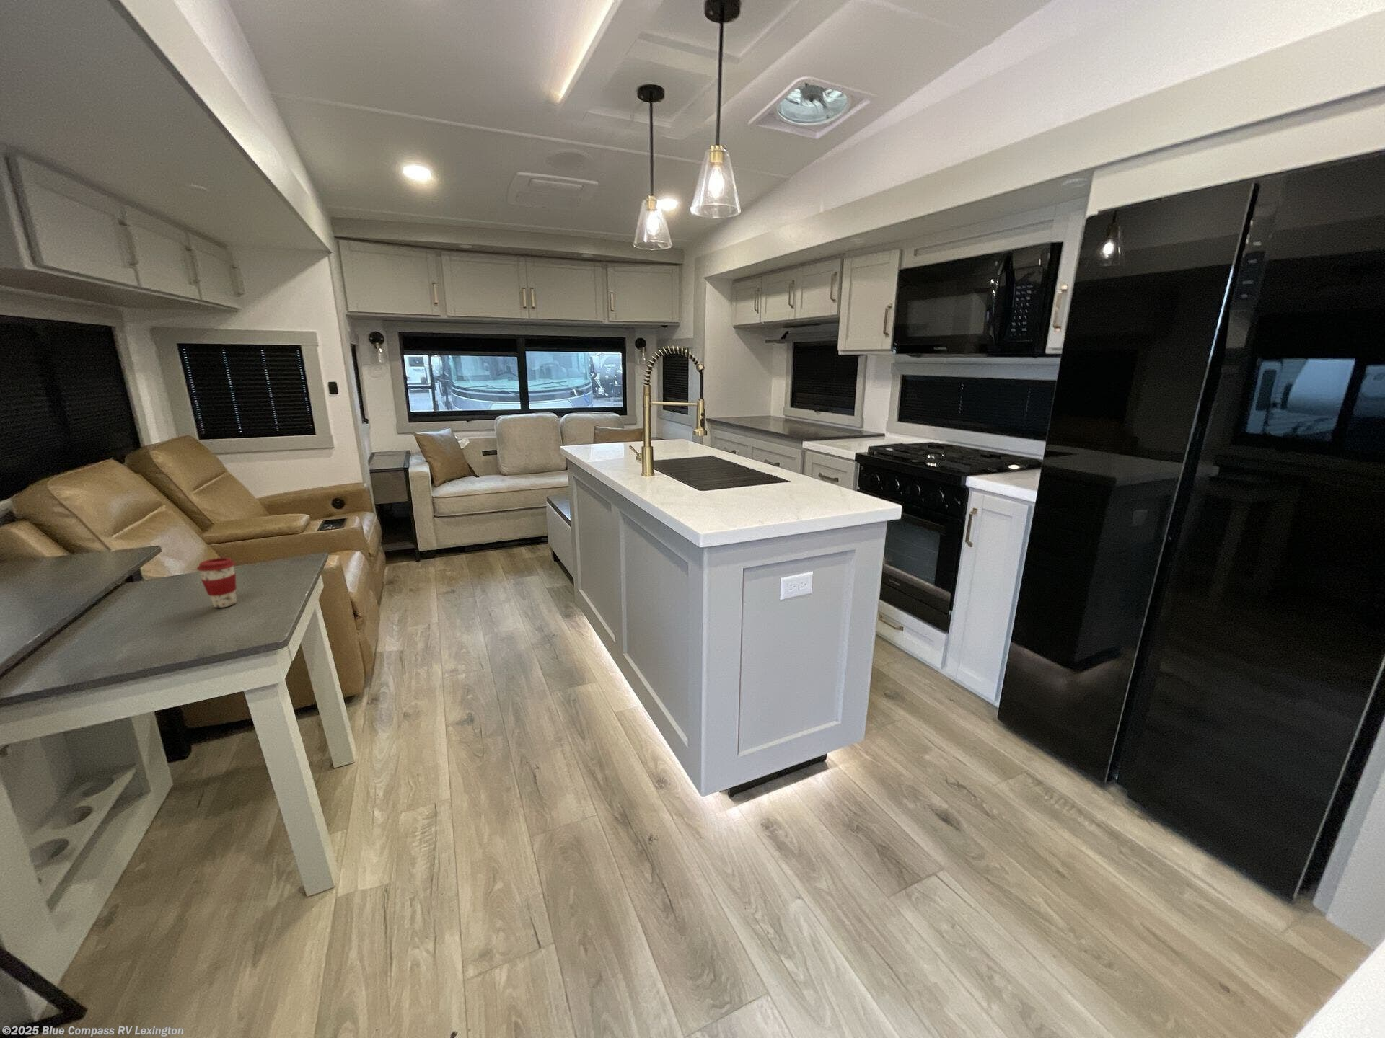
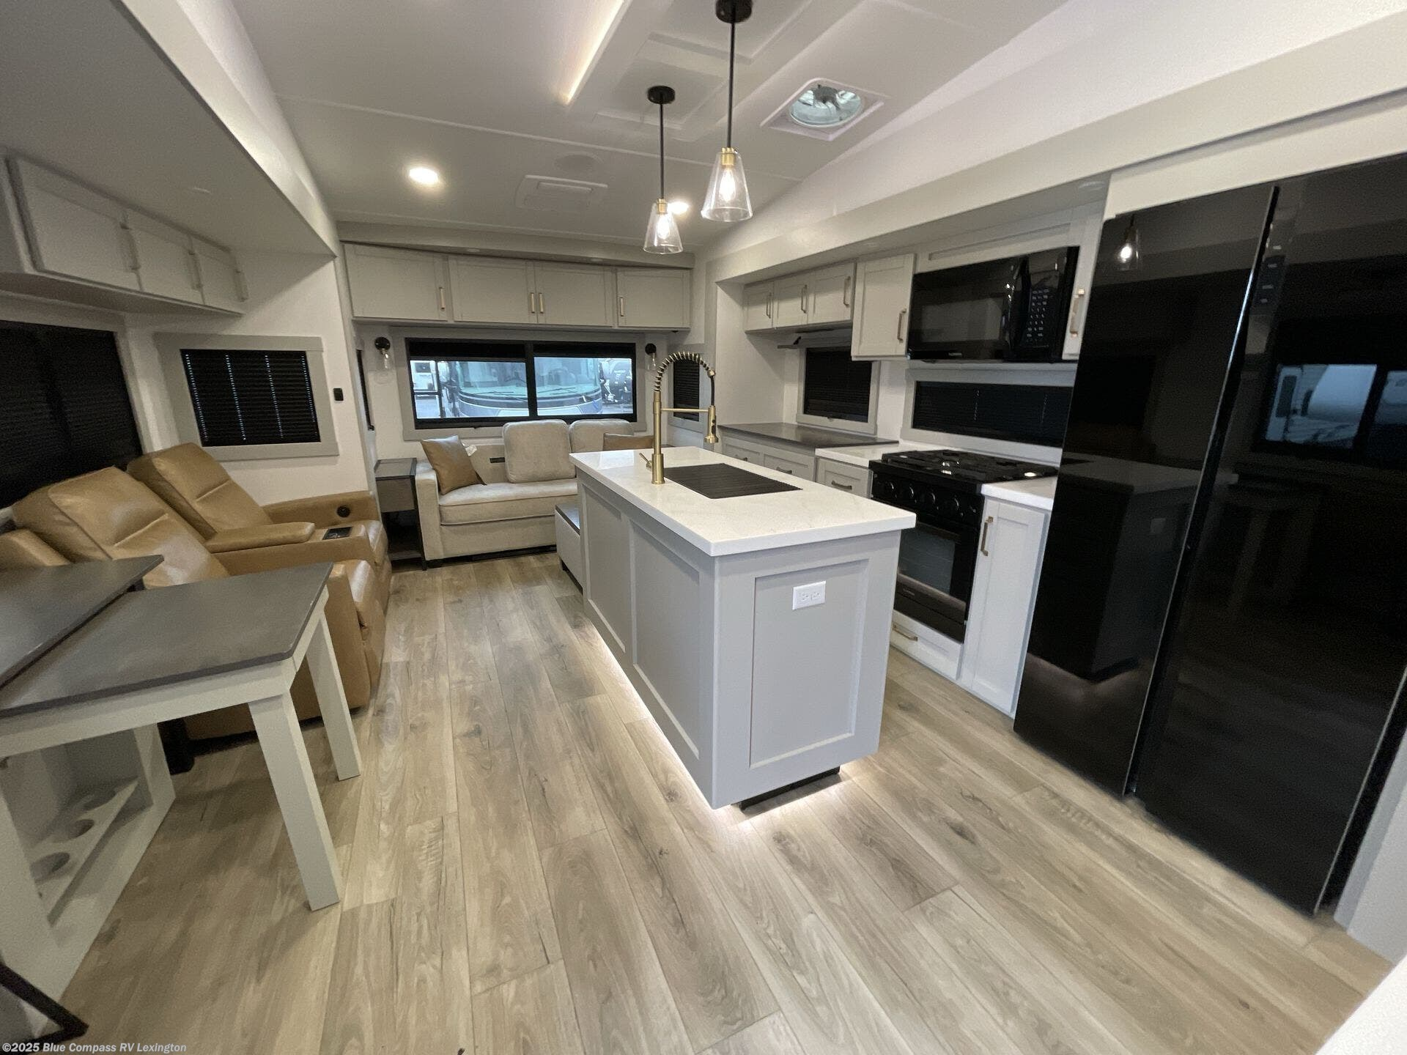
- coffee cup [196,557,238,608]
